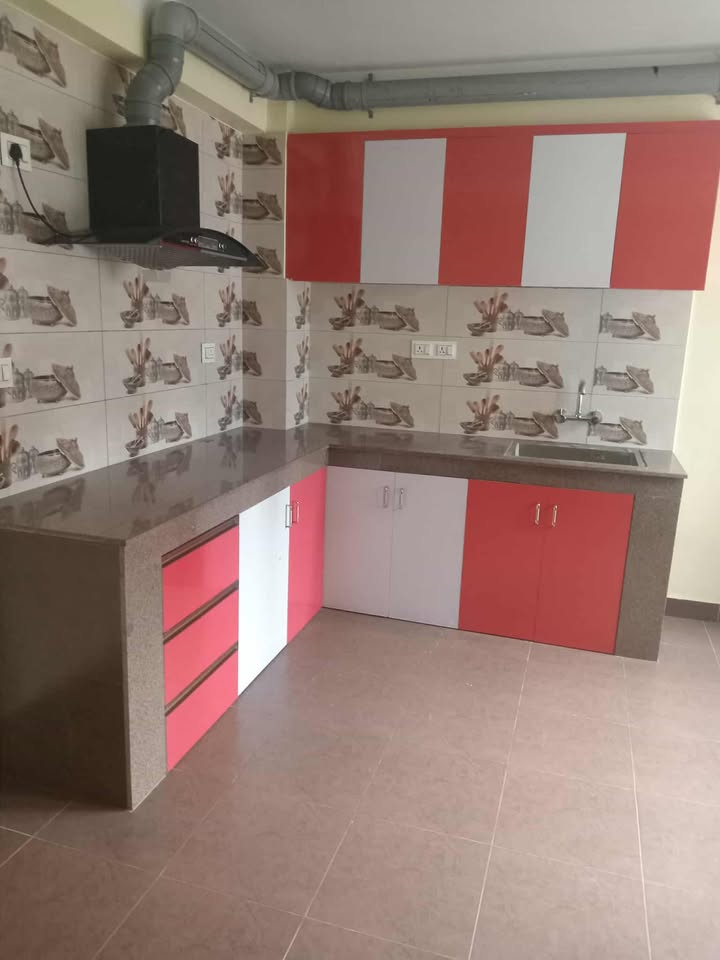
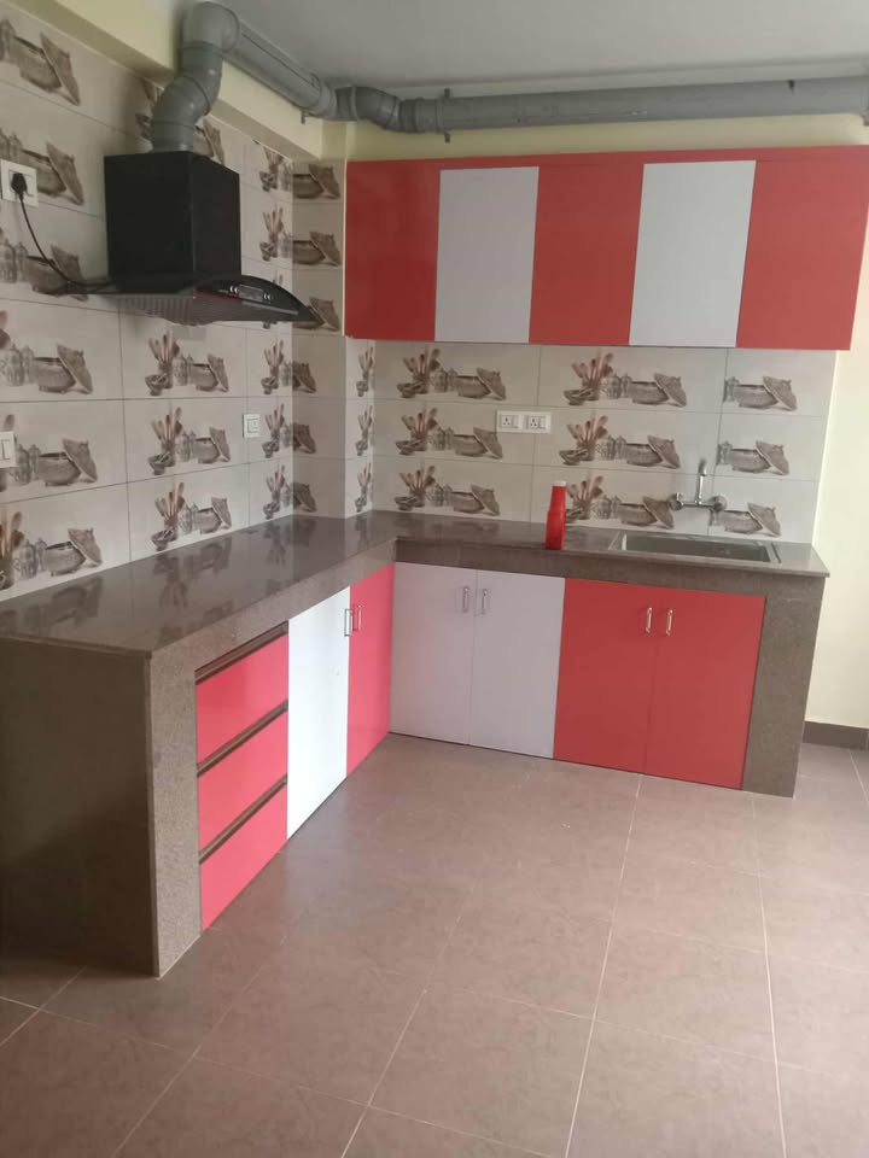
+ soap bottle [544,479,568,550]
